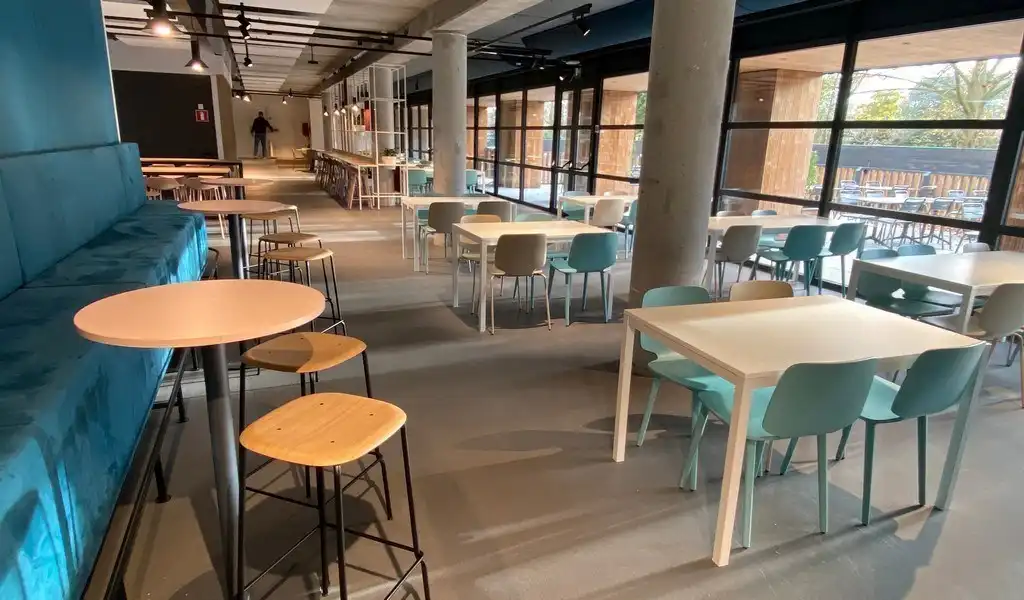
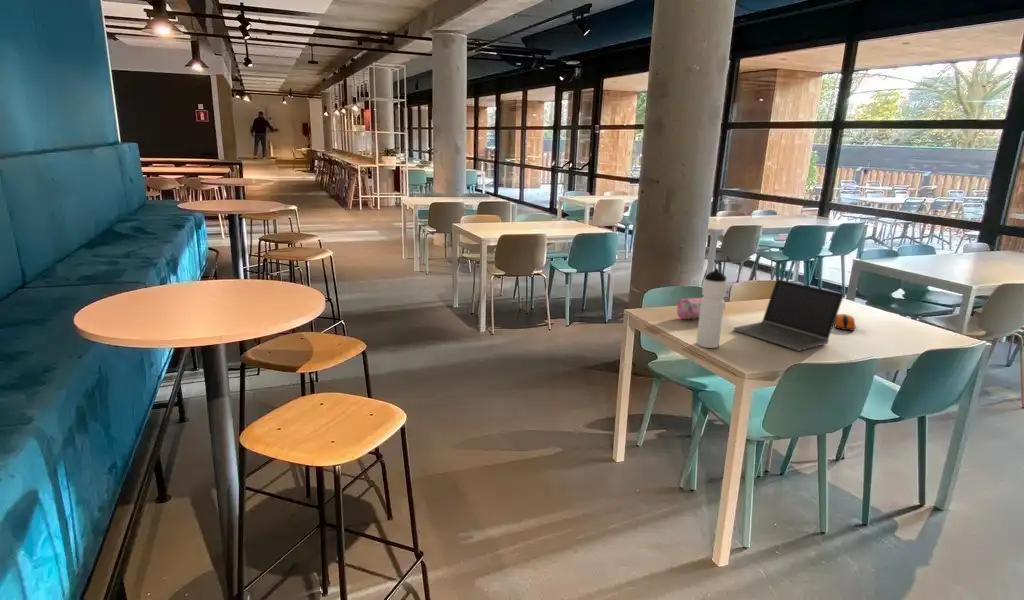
+ water bottle [695,268,728,349]
+ computer mouse [834,313,856,332]
+ pencil case [676,296,726,320]
+ laptop computer [733,278,845,352]
